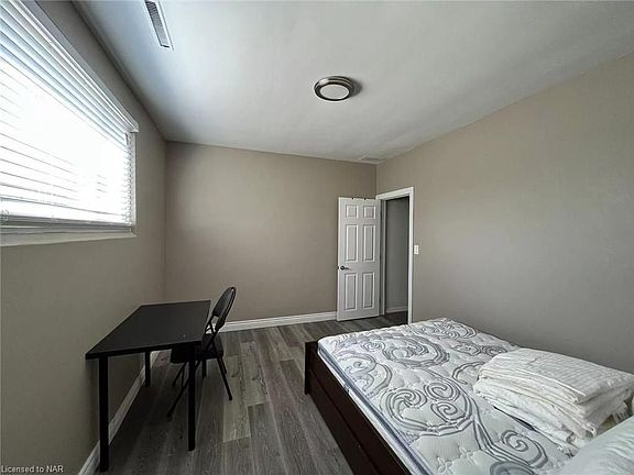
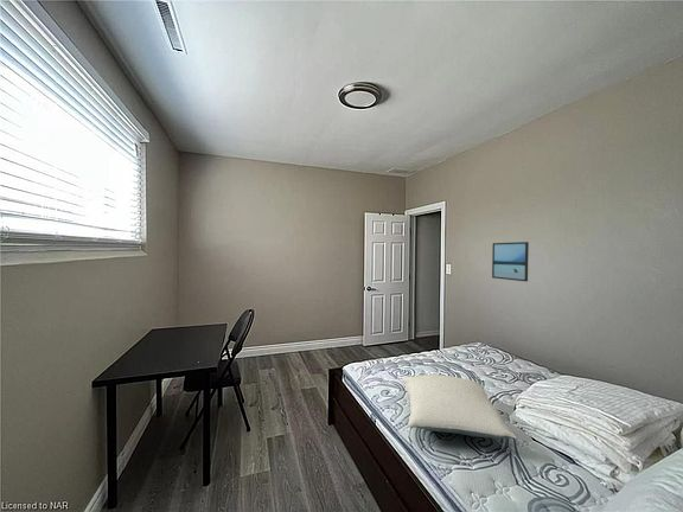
+ pillow [401,373,518,441]
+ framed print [491,241,530,282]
